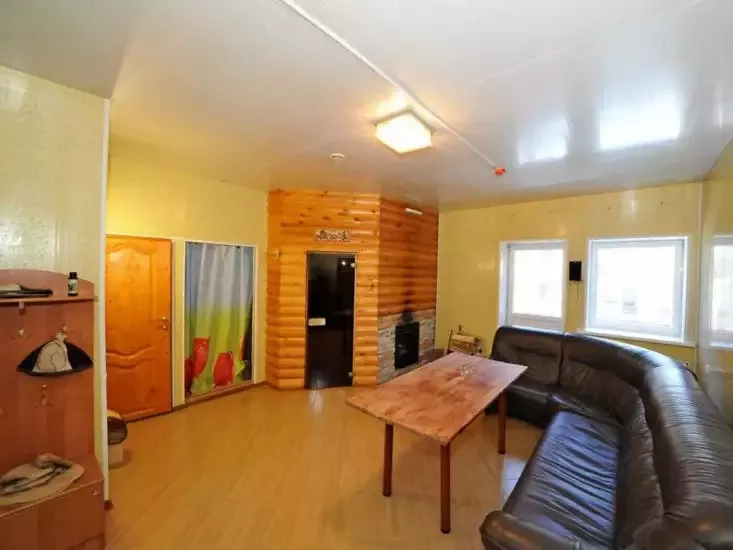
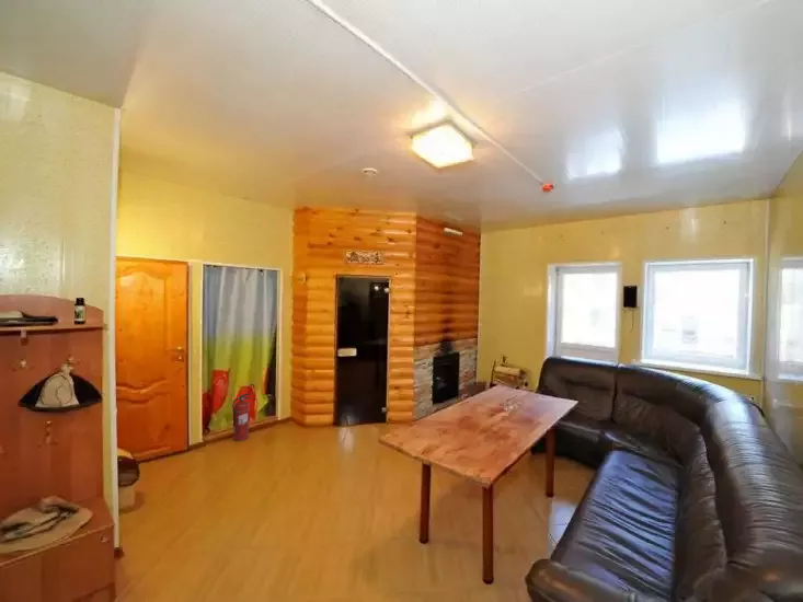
+ fire extinguisher [231,392,252,442]
